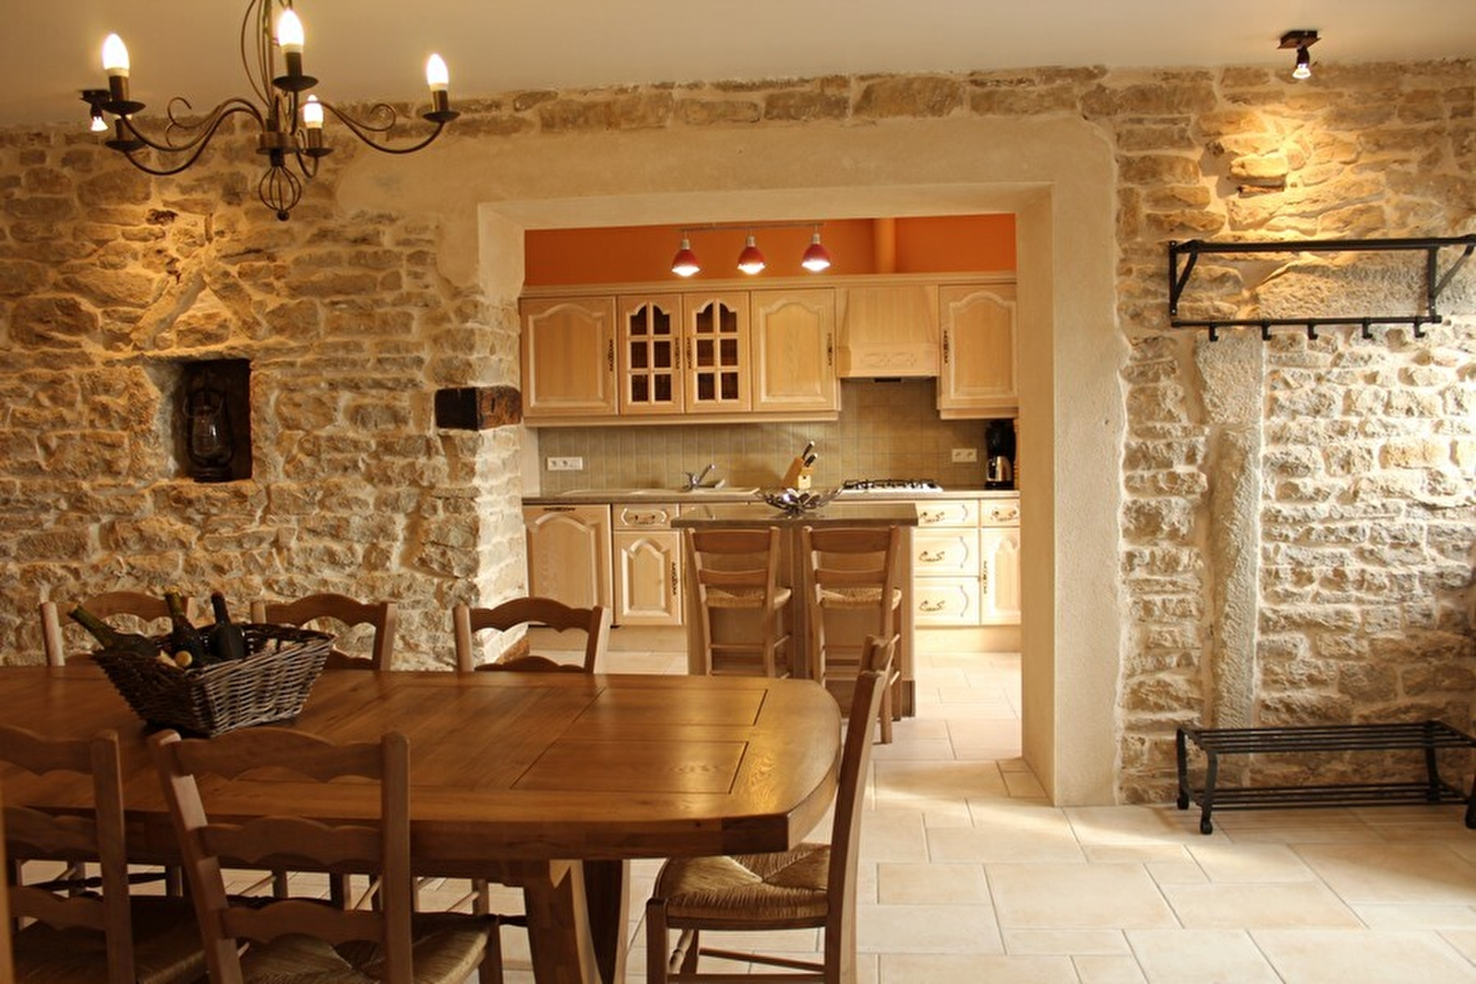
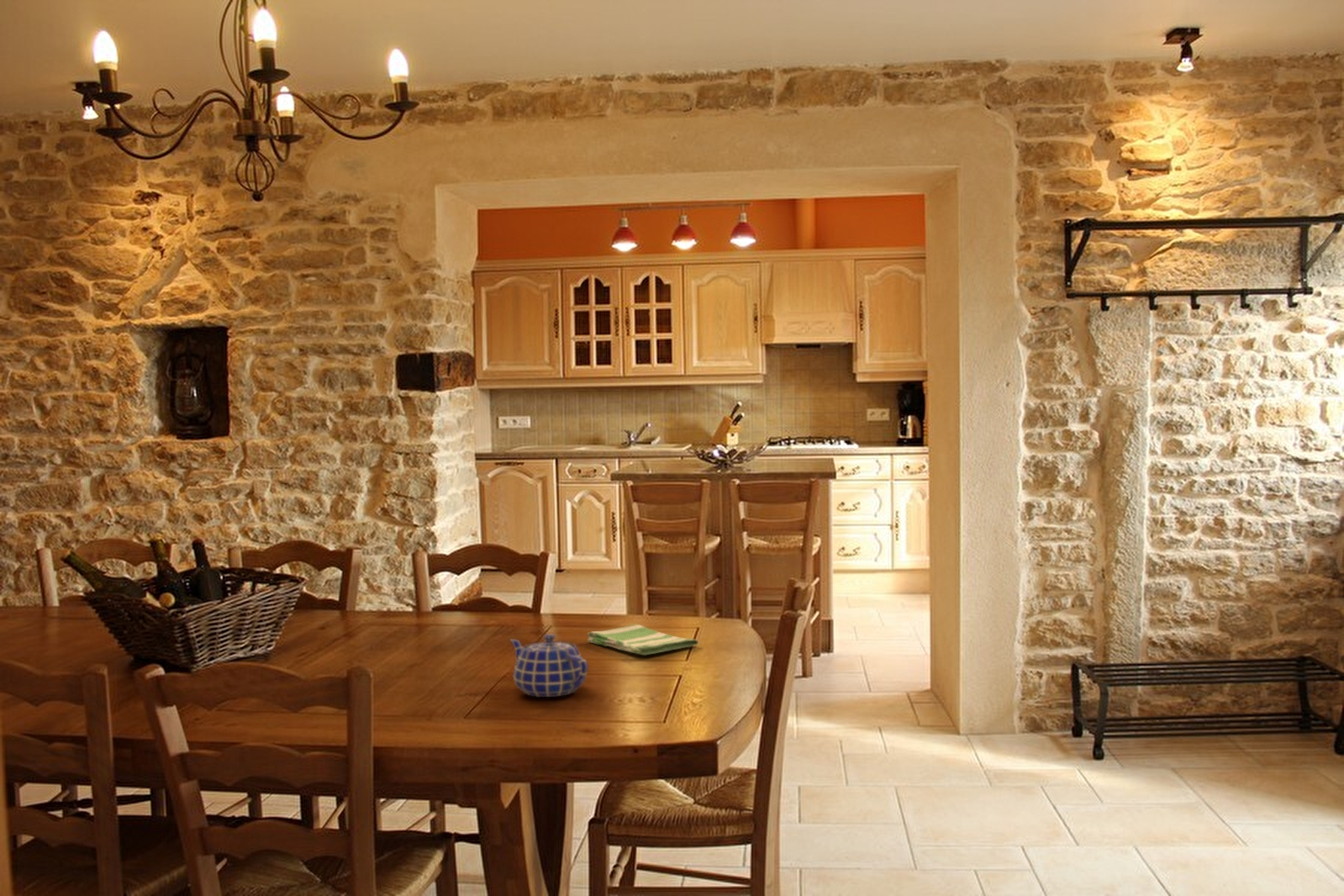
+ teapot [509,634,589,698]
+ dish towel [587,624,699,656]
